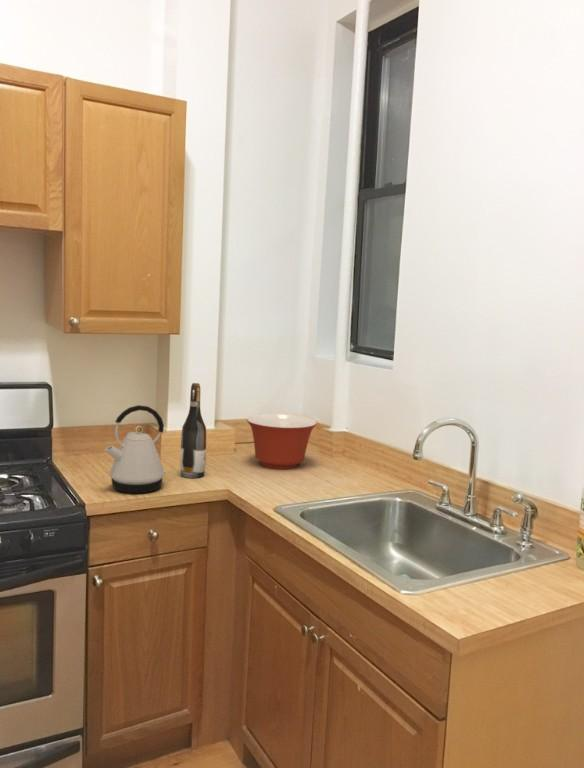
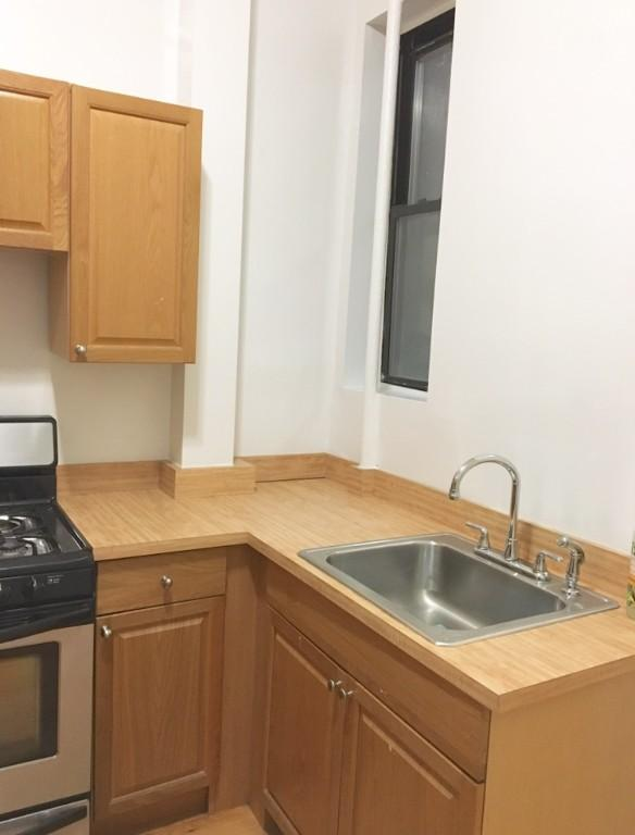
- mixing bowl [245,413,318,470]
- kettle [104,404,167,494]
- wine bottle [179,382,207,479]
